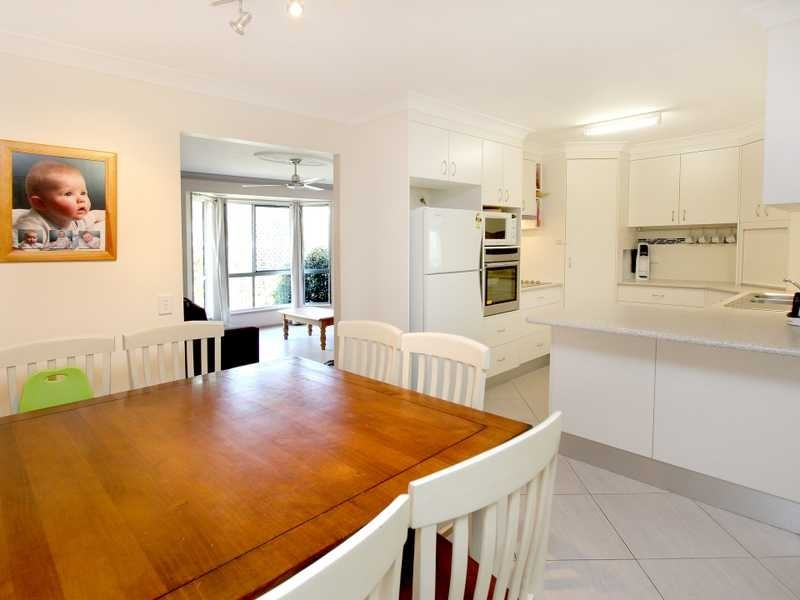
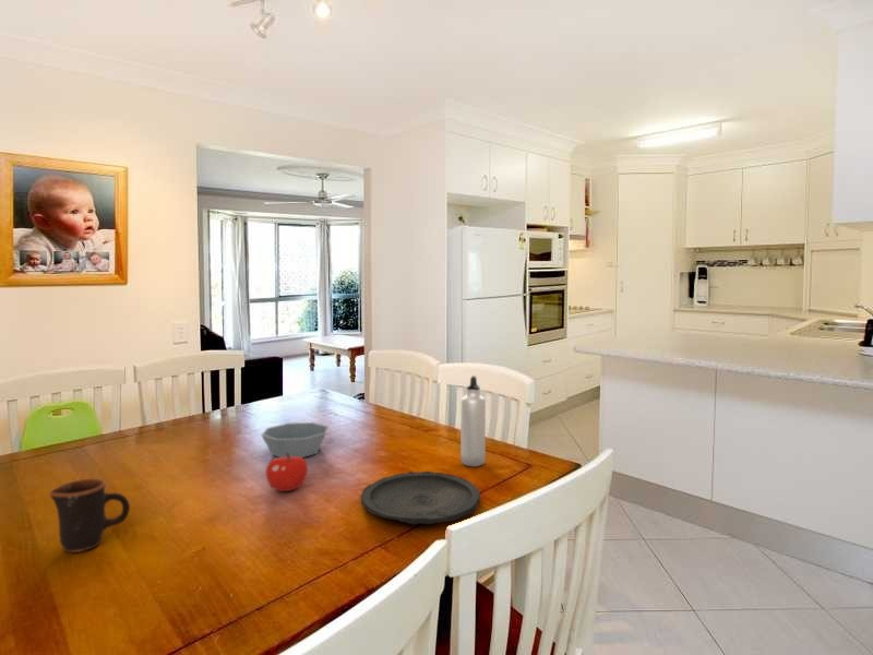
+ mug [48,477,131,553]
+ plate [360,471,481,525]
+ fruit [265,453,309,492]
+ bowl [260,421,330,458]
+ water bottle [459,374,487,467]
